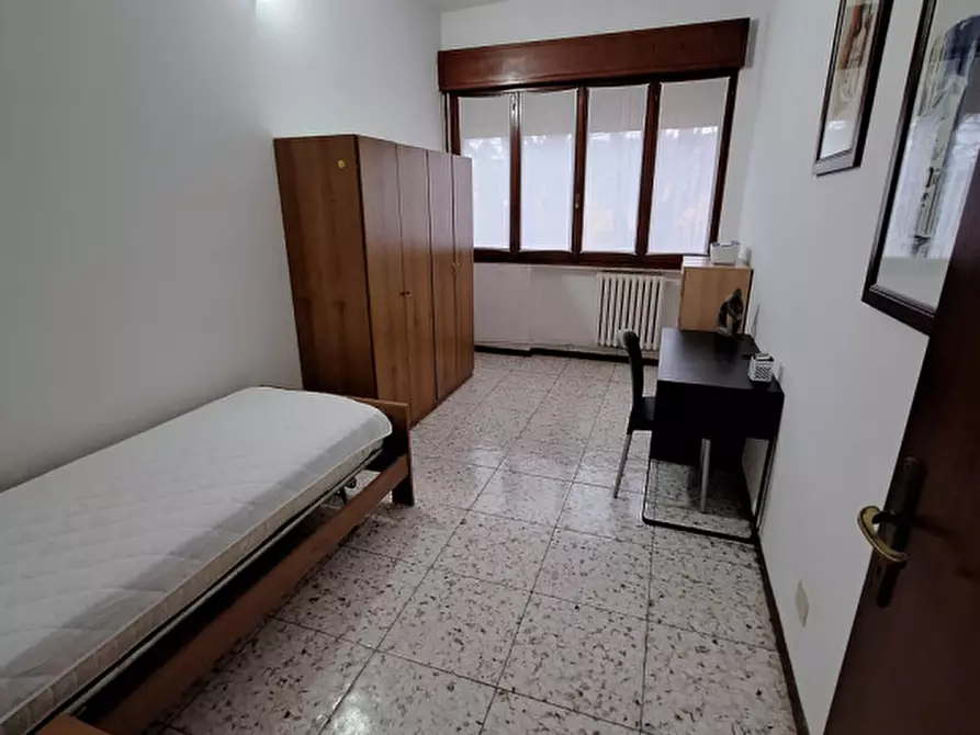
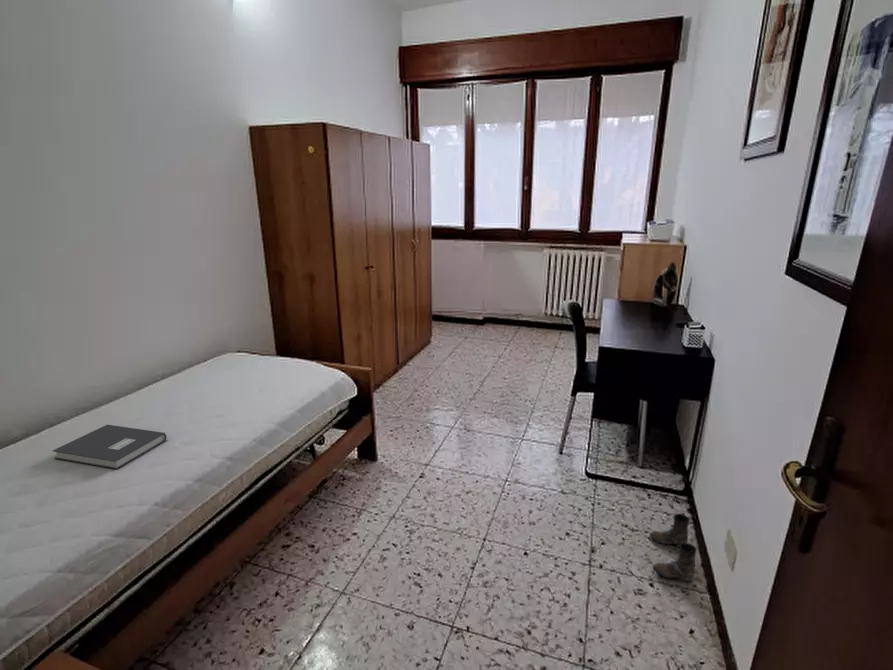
+ book [52,424,167,470]
+ boots [649,512,698,582]
